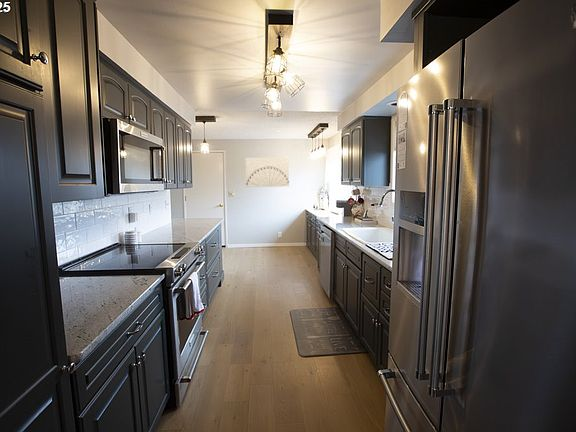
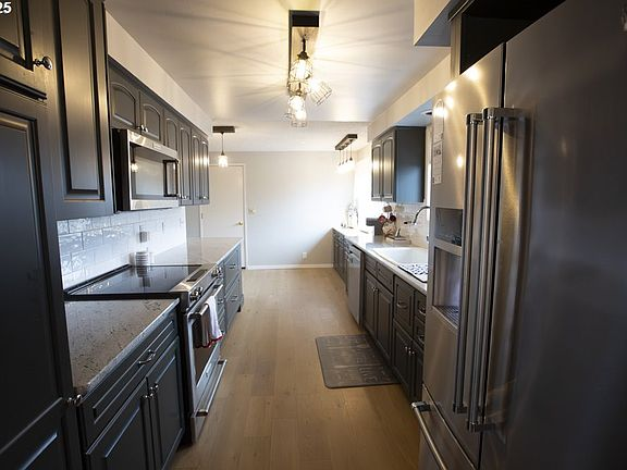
- wall art [245,157,290,188]
